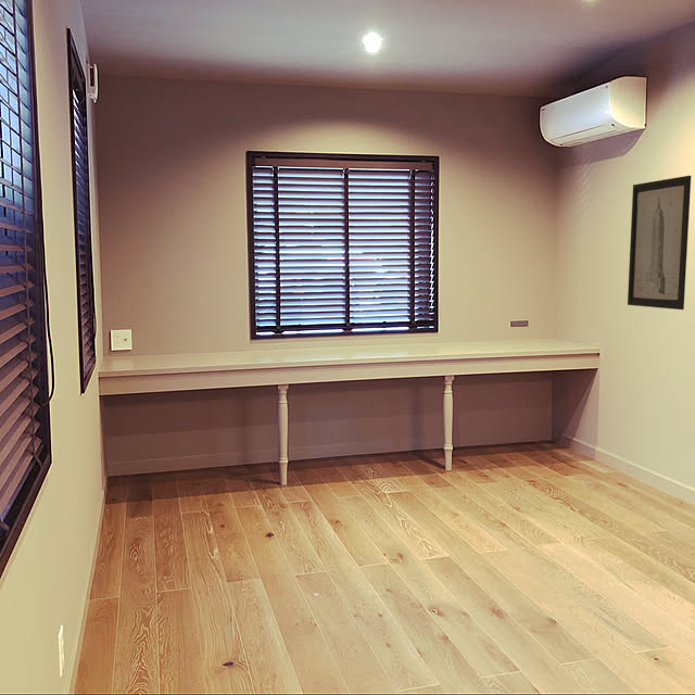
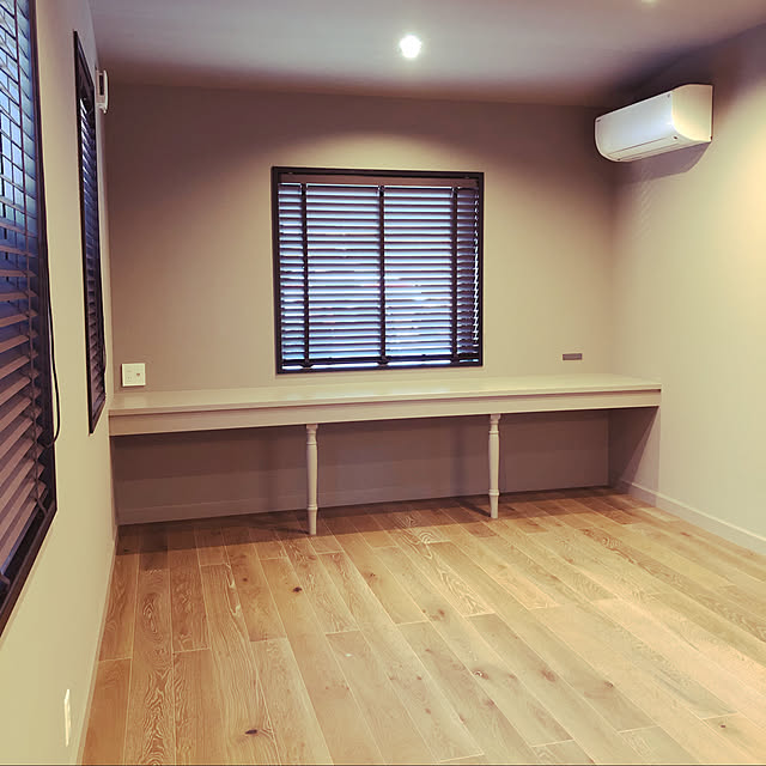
- wall art [627,175,692,311]
